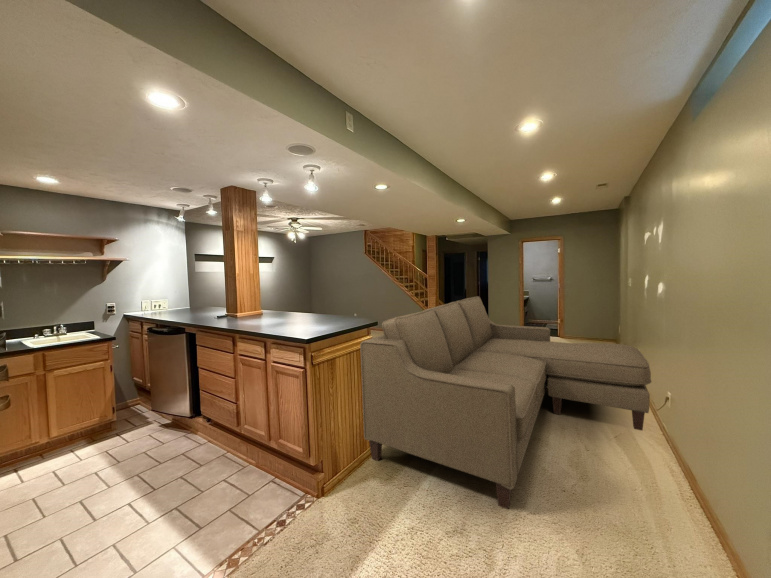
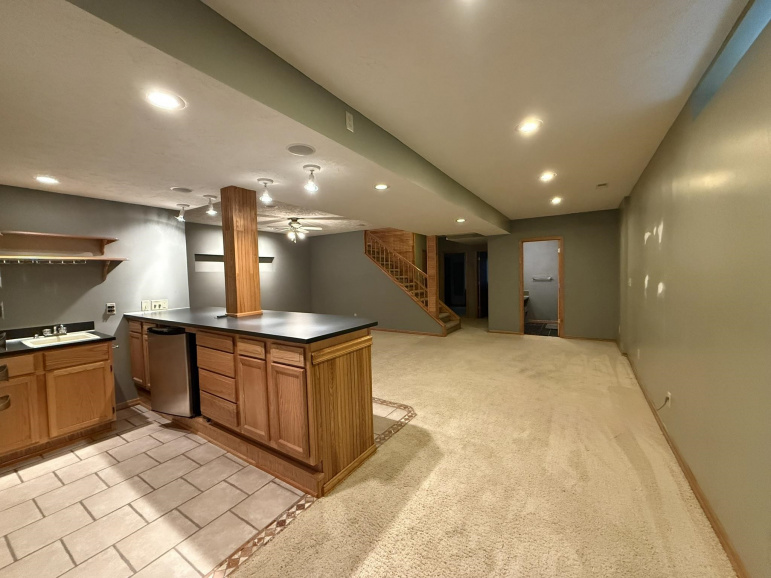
- sofa [359,295,652,510]
